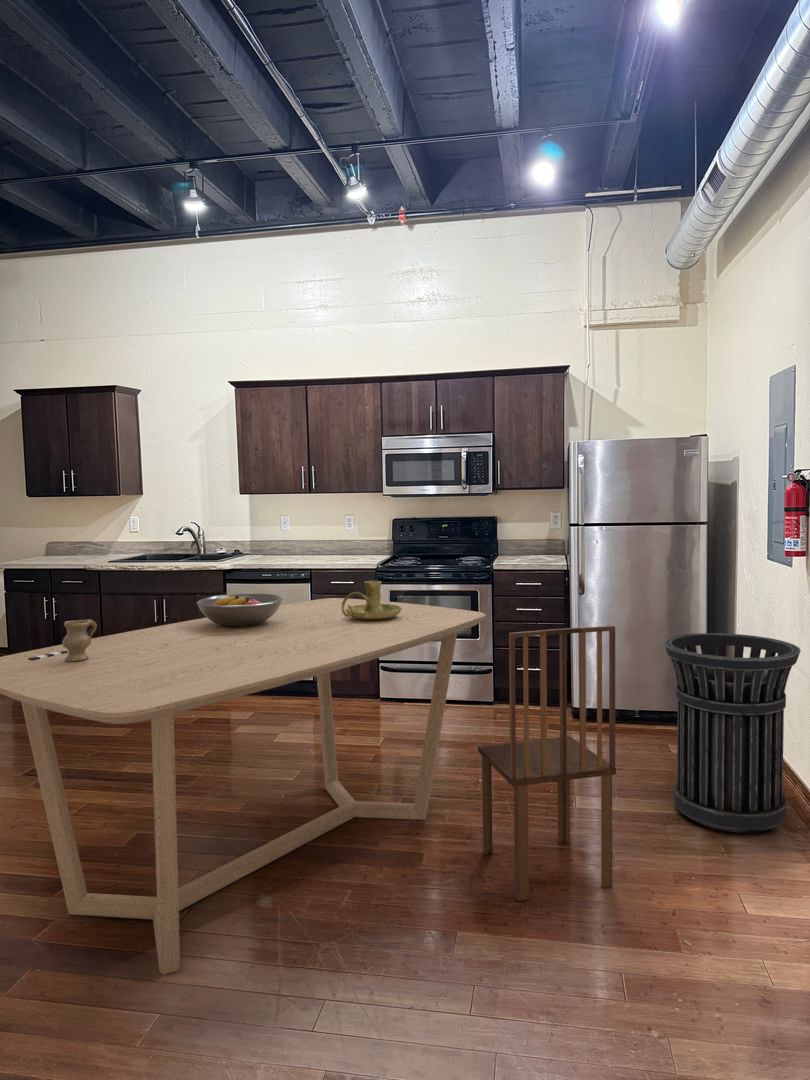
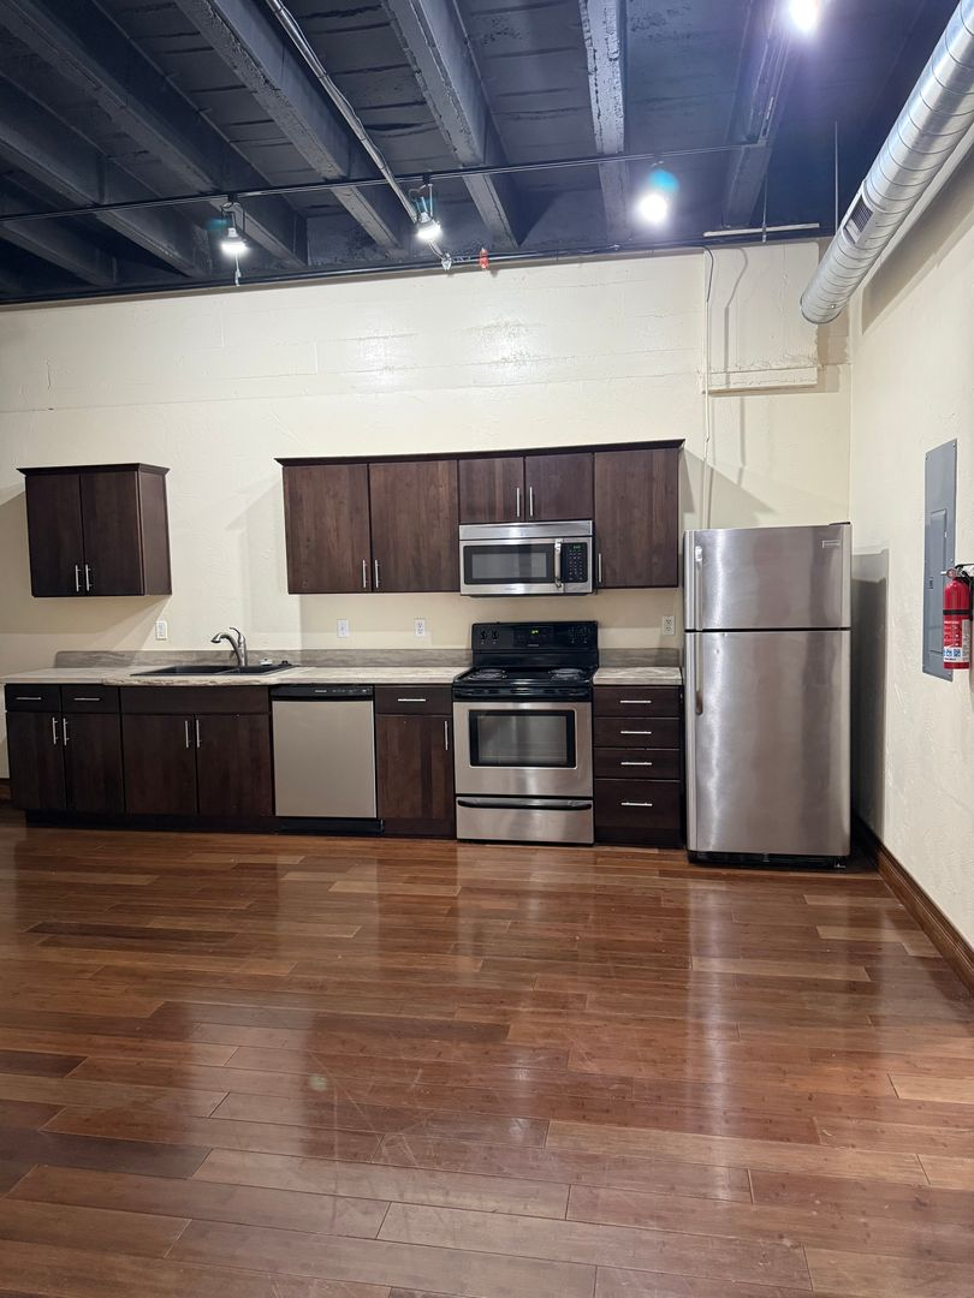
- dining chair [477,625,617,902]
- dining table [0,597,487,975]
- fruit bowl [196,592,284,627]
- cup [28,619,98,662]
- trash can [663,632,802,834]
- candle holder [342,580,401,620]
